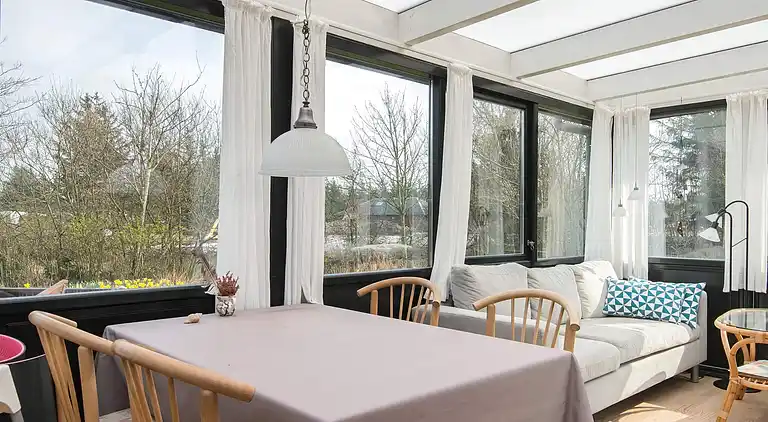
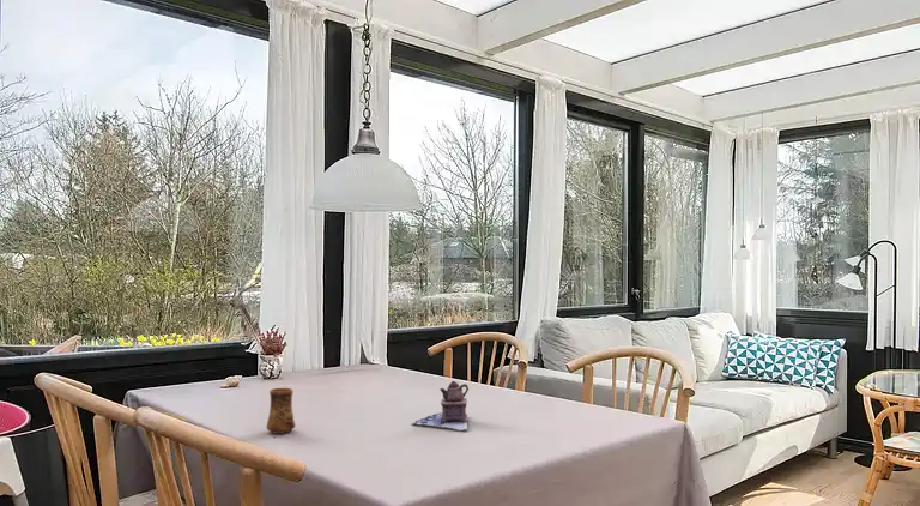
+ teapot [411,380,470,433]
+ cup [265,387,296,435]
